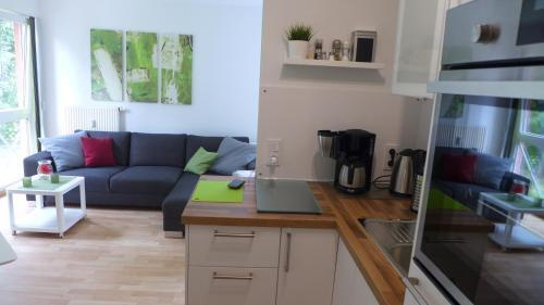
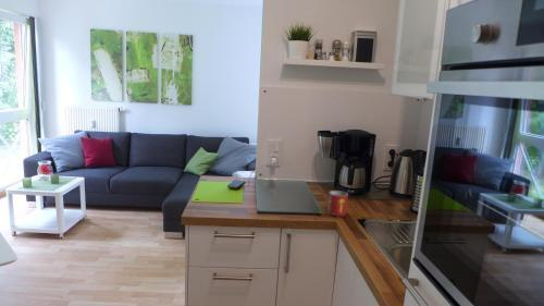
+ mug [326,189,349,217]
